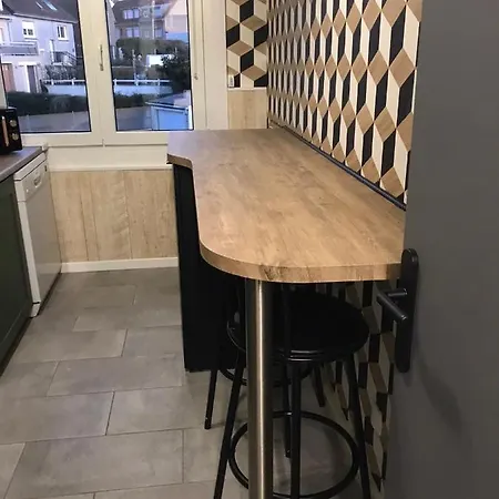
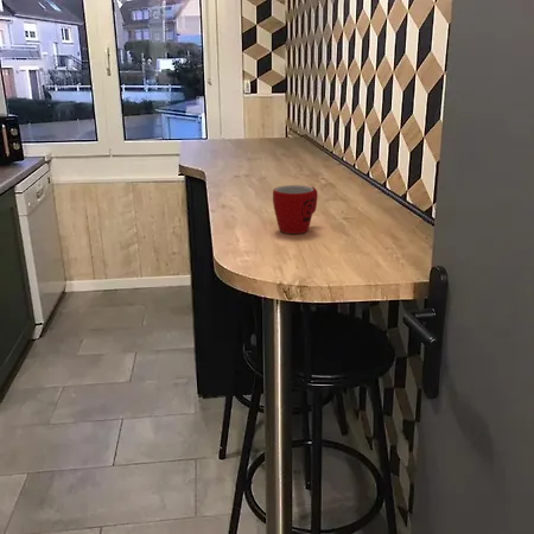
+ mug [272,184,319,235]
